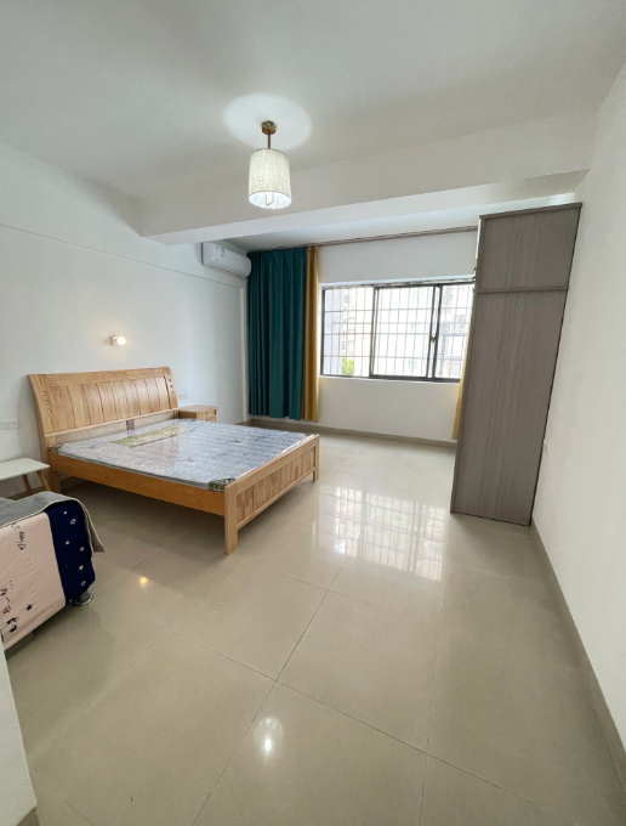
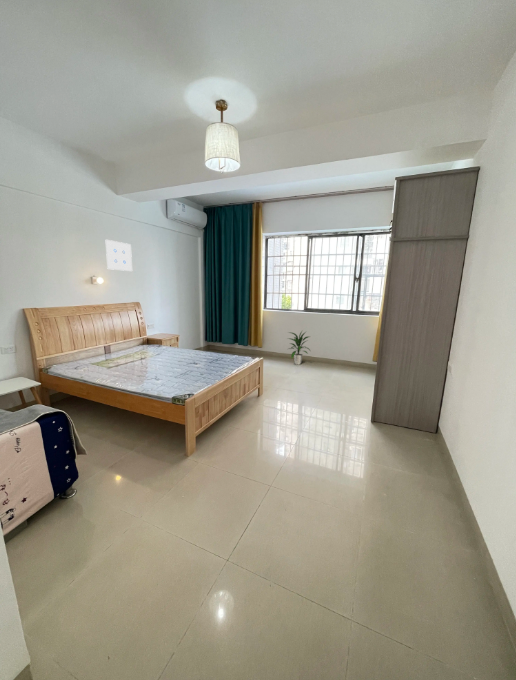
+ wall art [105,239,133,272]
+ indoor plant [286,329,311,365]
